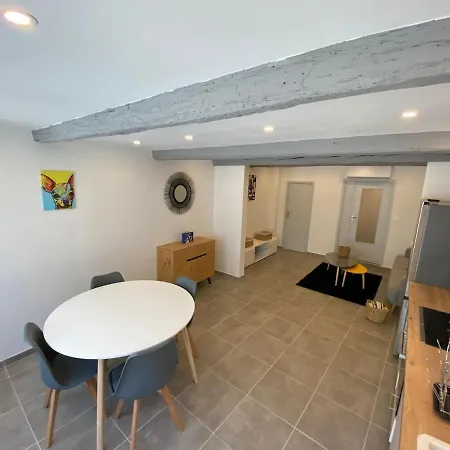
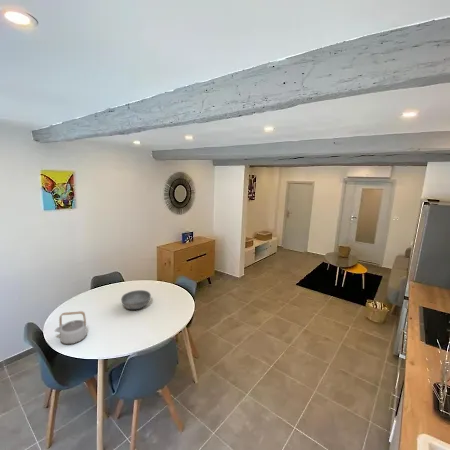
+ teapot [54,310,88,345]
+ bowl [120,289,152,310]
